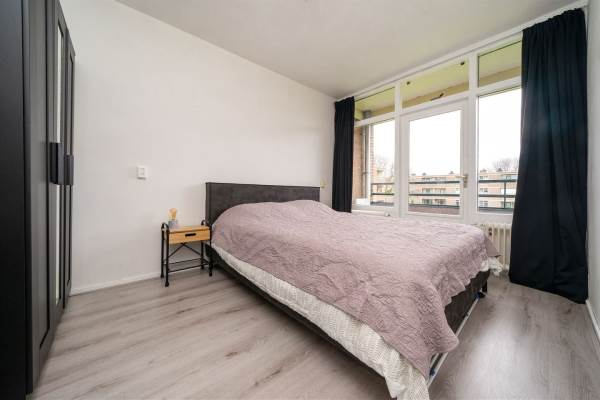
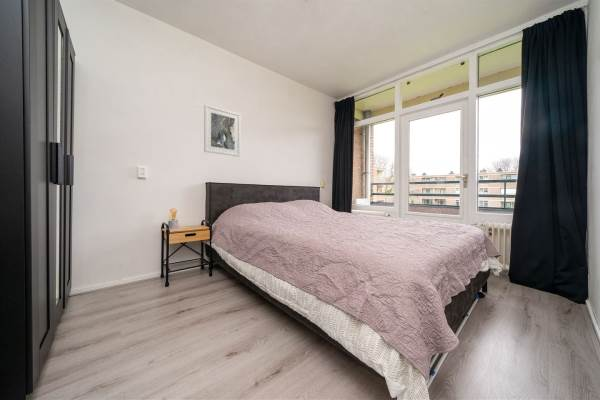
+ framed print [203,104,241,157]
